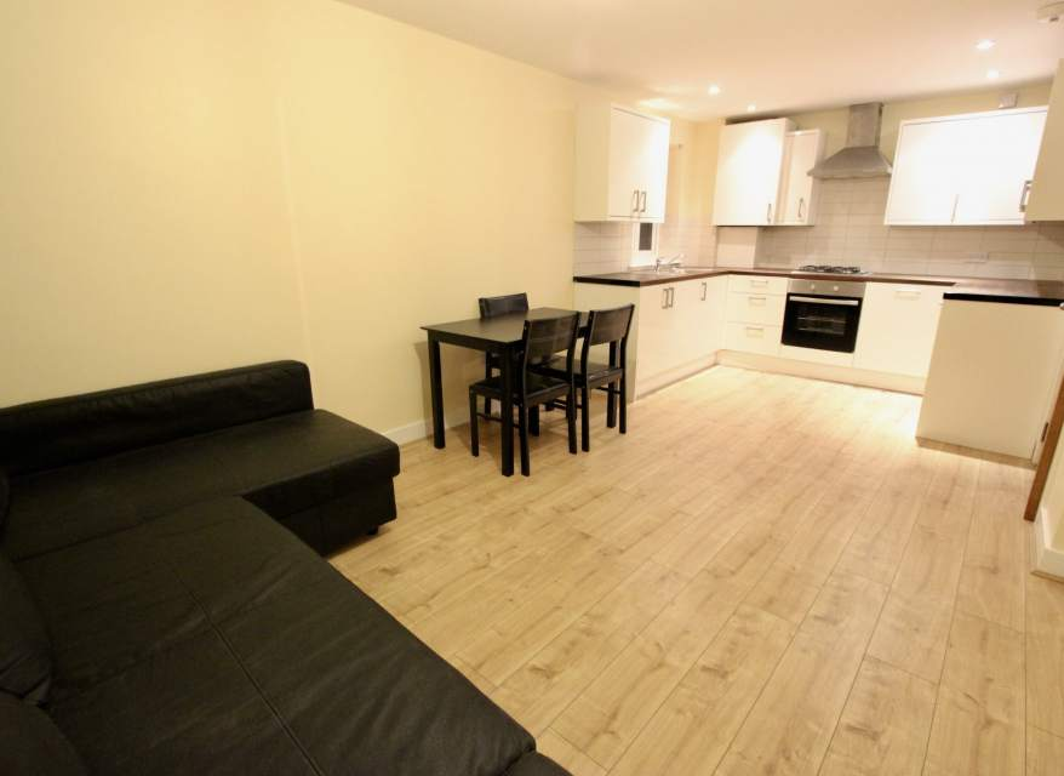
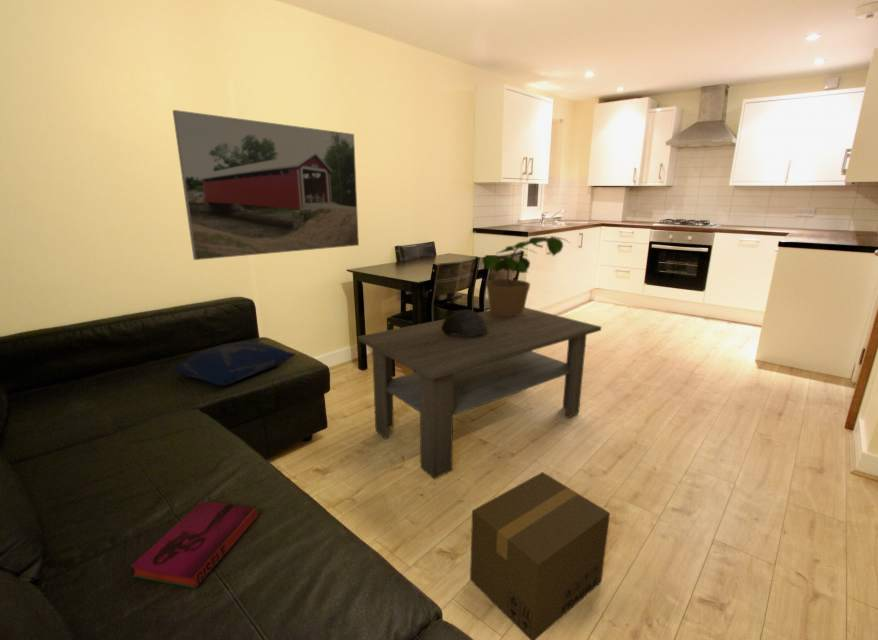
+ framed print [172,109,360,261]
+ cardboard box [469,471,611,640]
+ potted plant [481,235,571,316]
+ decorative bowl [441,308,488,336]
+ cushion [172,340,296,387]
+ hardback book [130,500,258,590]
+ coffee table [357,306,602,480]
